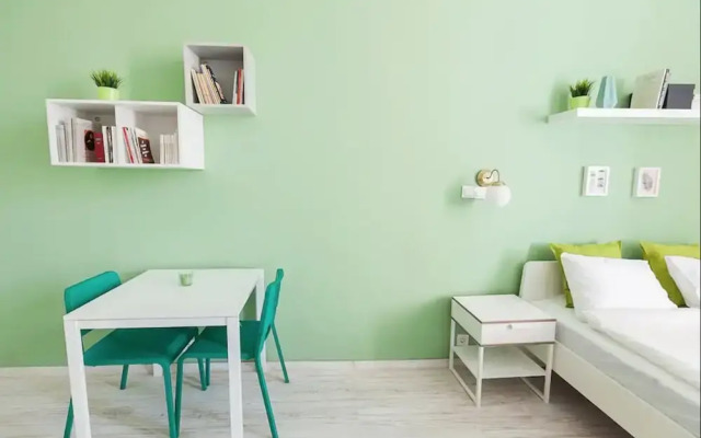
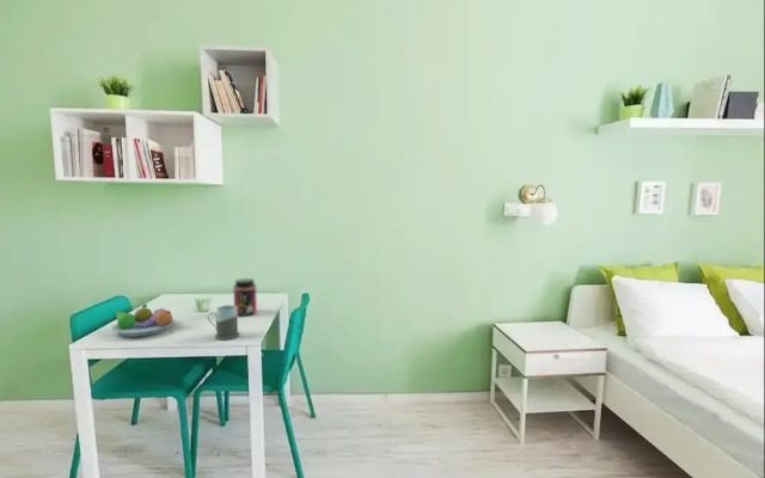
+ fruit bowl [111,302,176,338]
+ mug [207,305,241,341]
+ jar [232,277,258,317]
